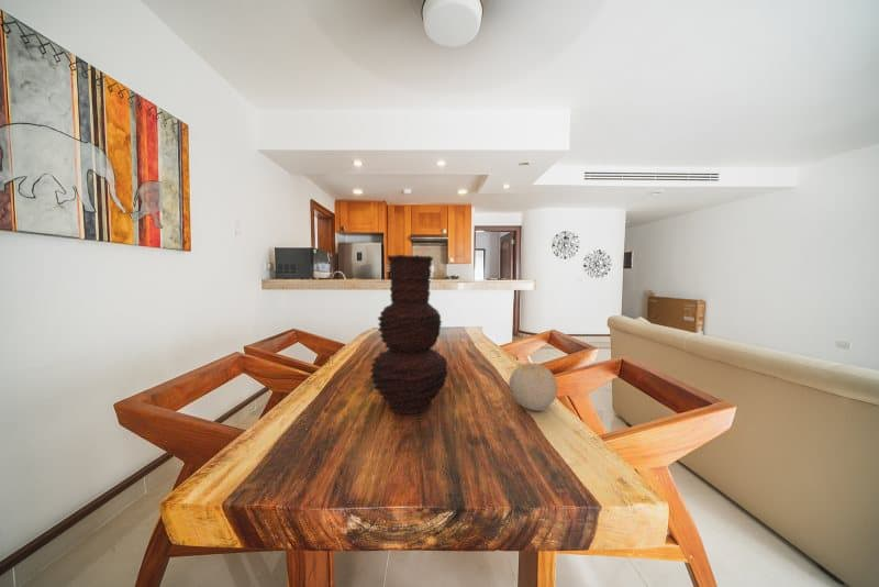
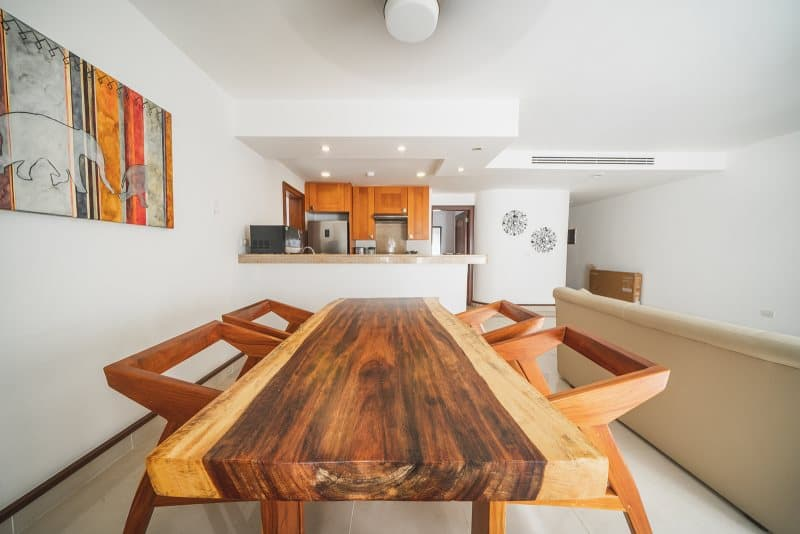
- fruit [508,362,558,412]
- vase [369,254,449,416]
